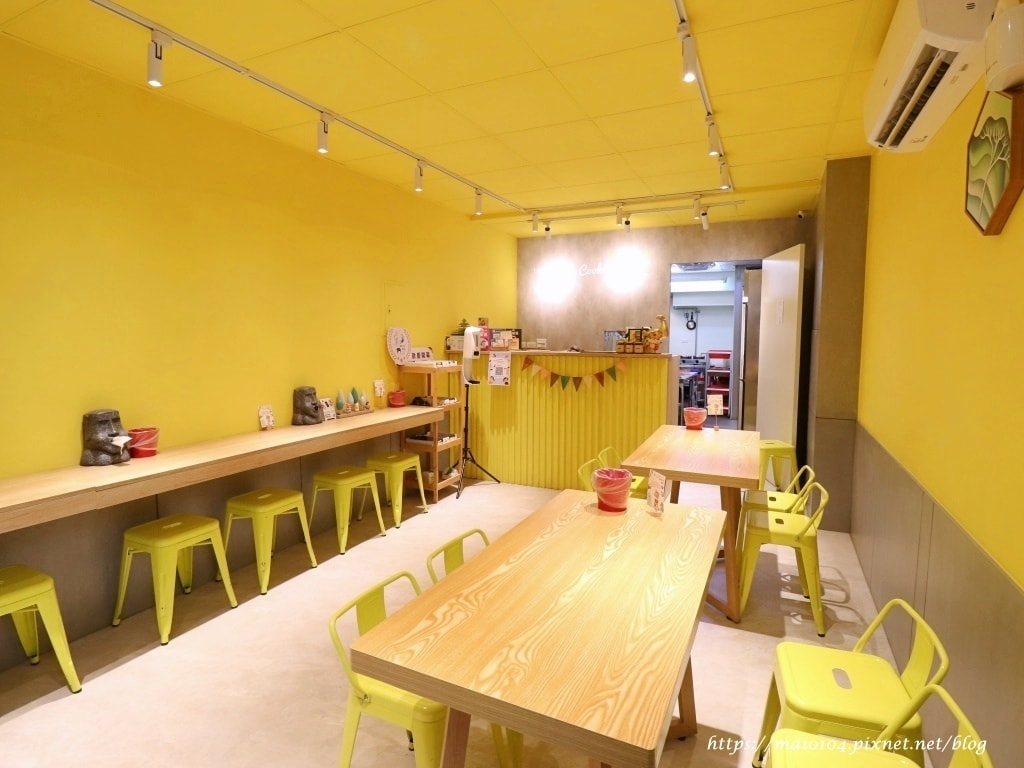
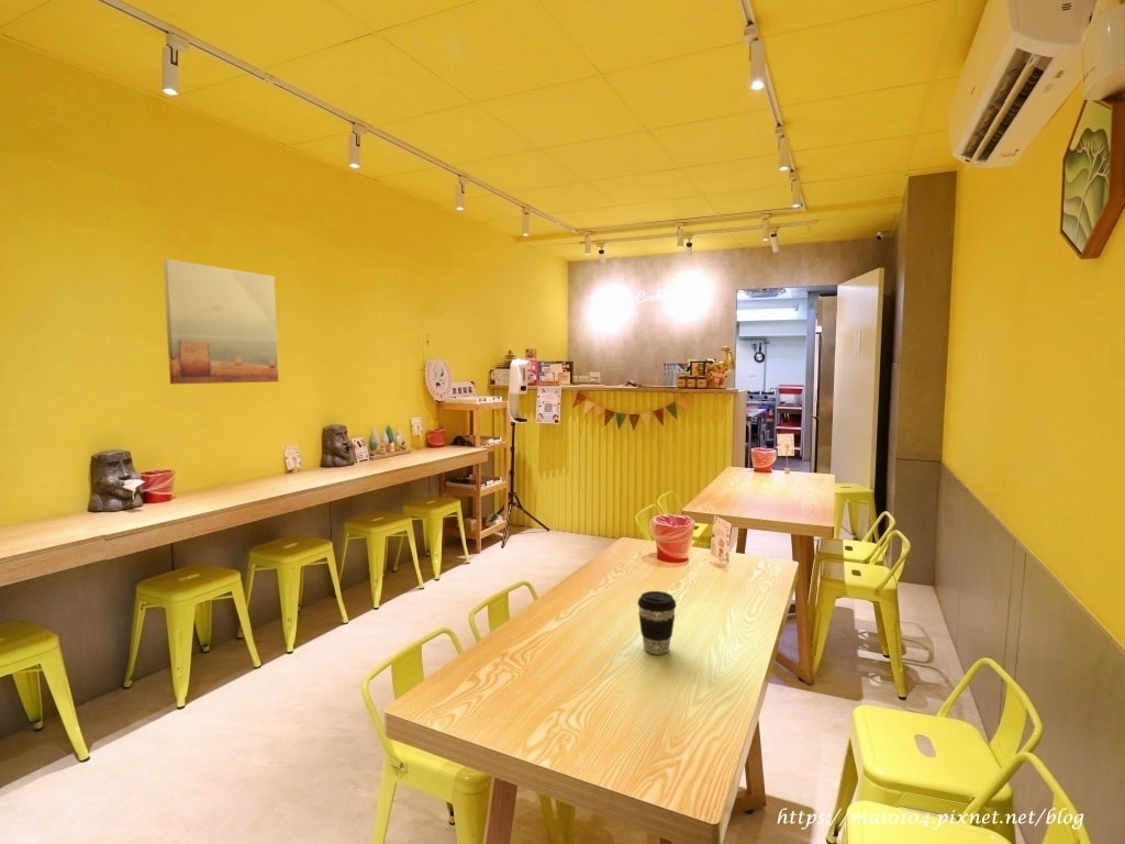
+ coffee cup [636,590,678,656]
+ wall art [161,258,280,385]
